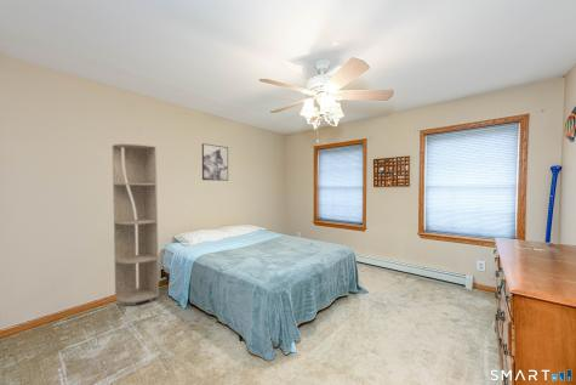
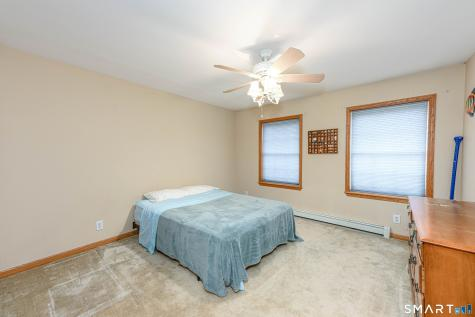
- wall art [201,142,229,182]
- shelving unit [112,142,160,306]
